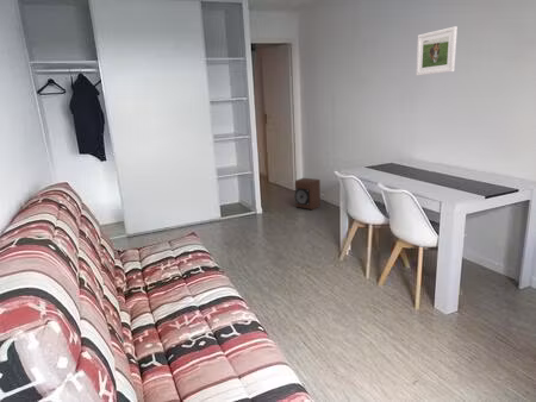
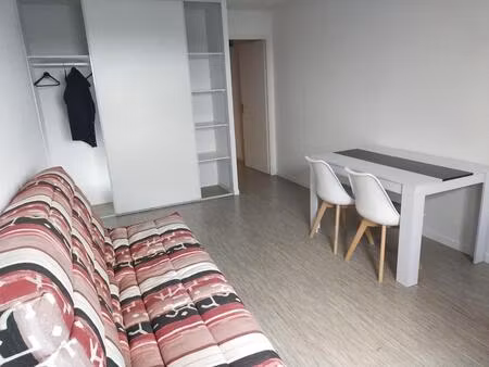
- speaker [293,177,322,211]
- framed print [415,25,459,76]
